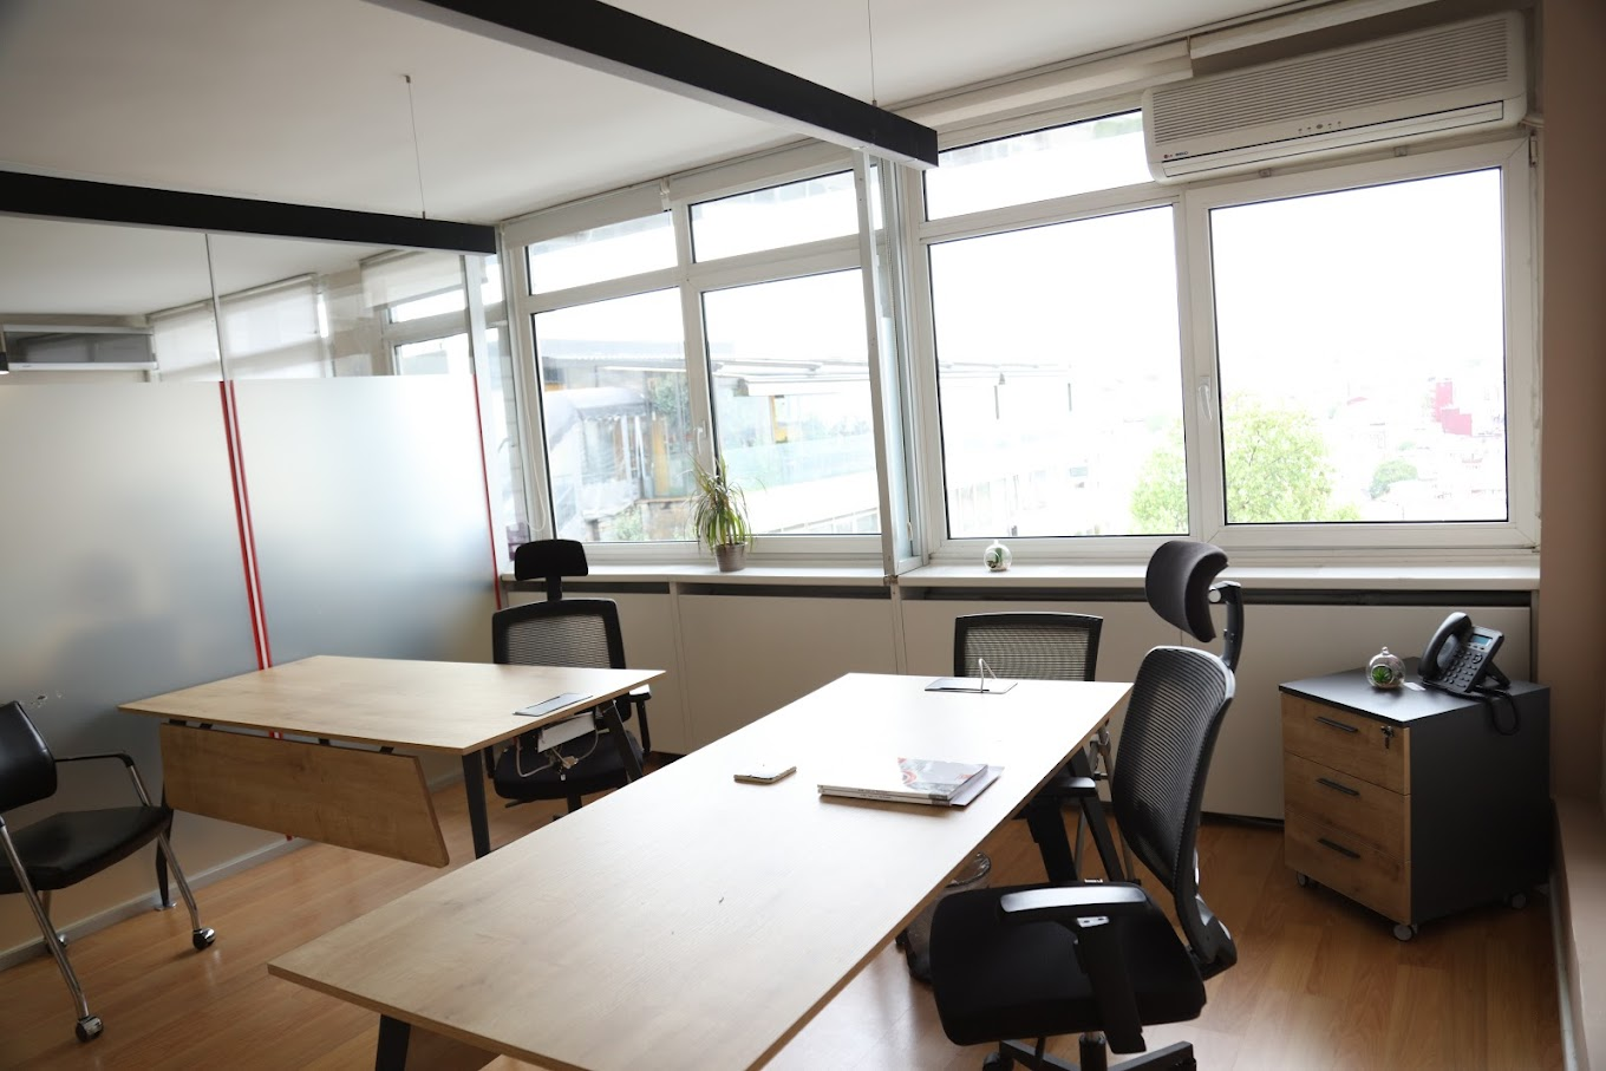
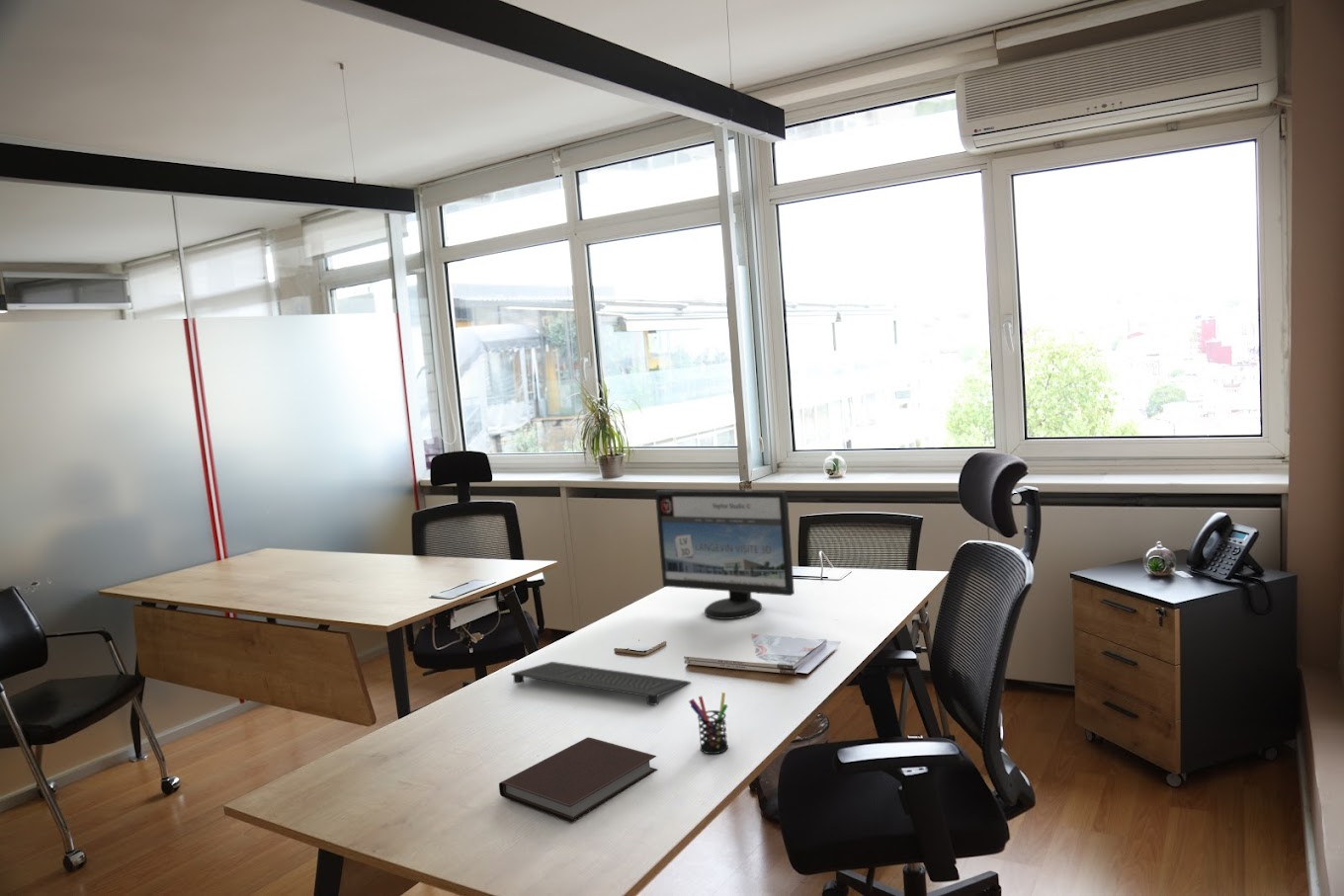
+ notebook [498,736,658,823]
+ pen holder [688,692,729,755]
+ computer monitor [654,489,796,620]
+ keyboard [510,661,692,706]
